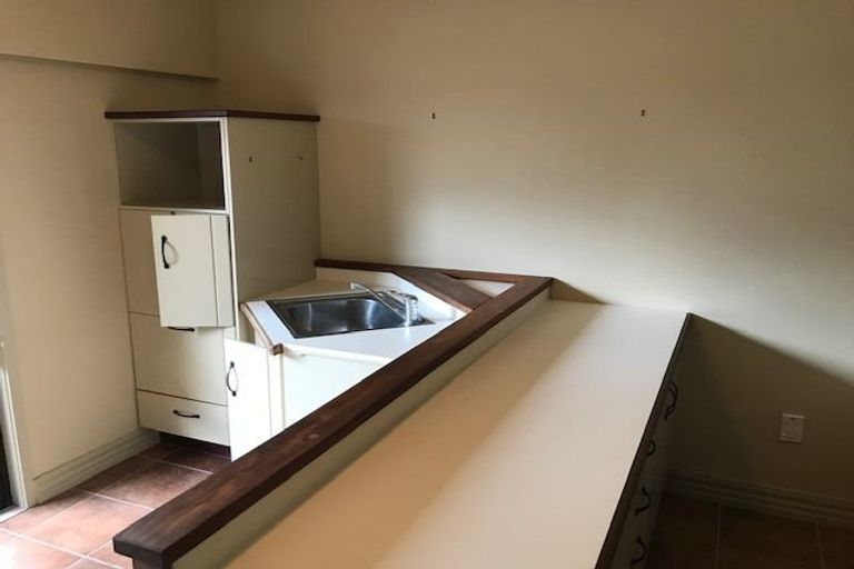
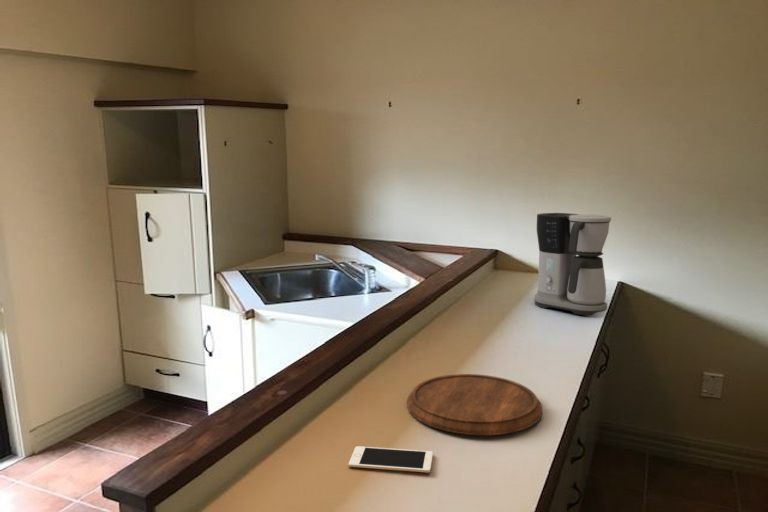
+ cutting board [406,373,543,436]
+ cell phone [348,445,434,474]
+ coffee maker [533,212,612,316]
